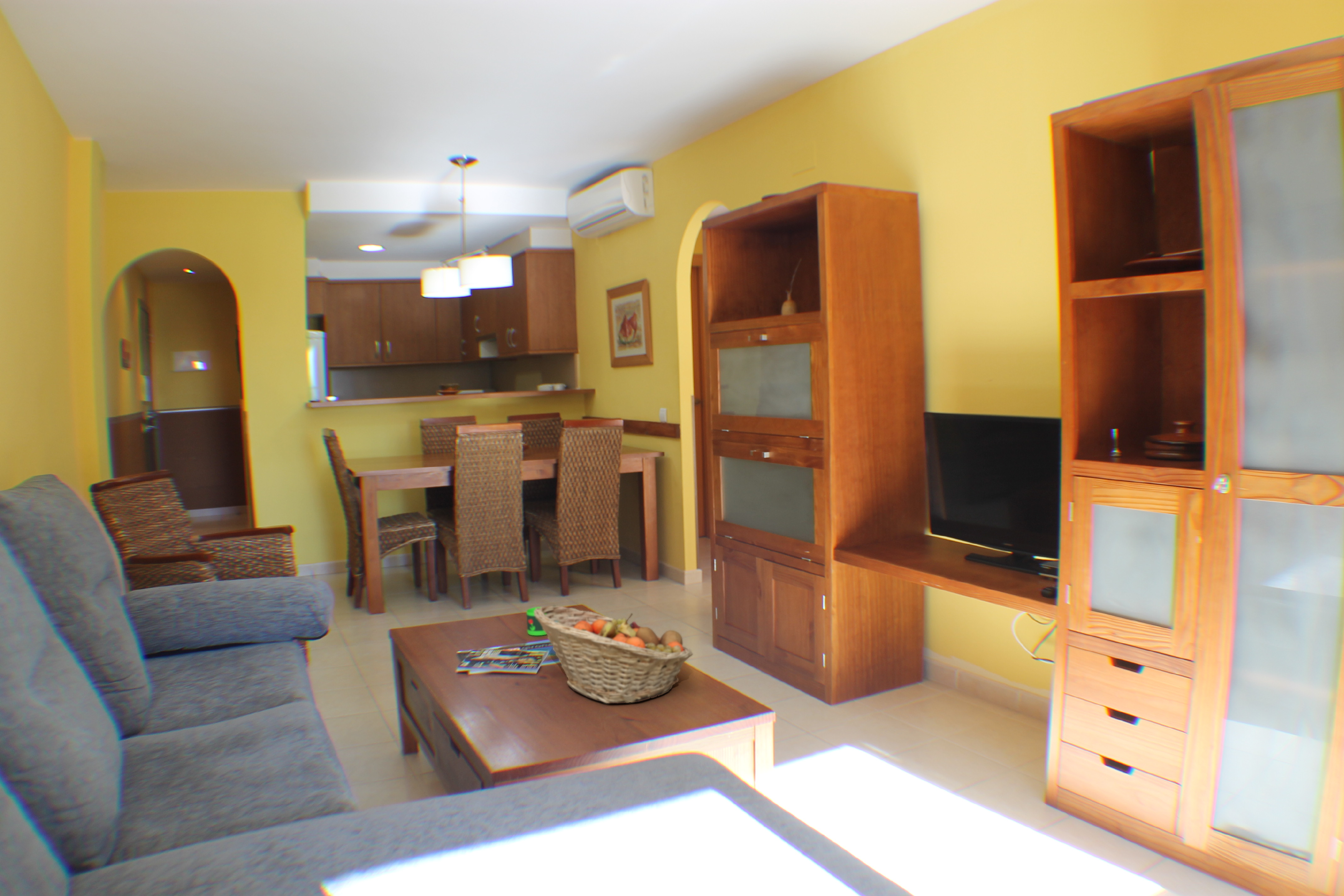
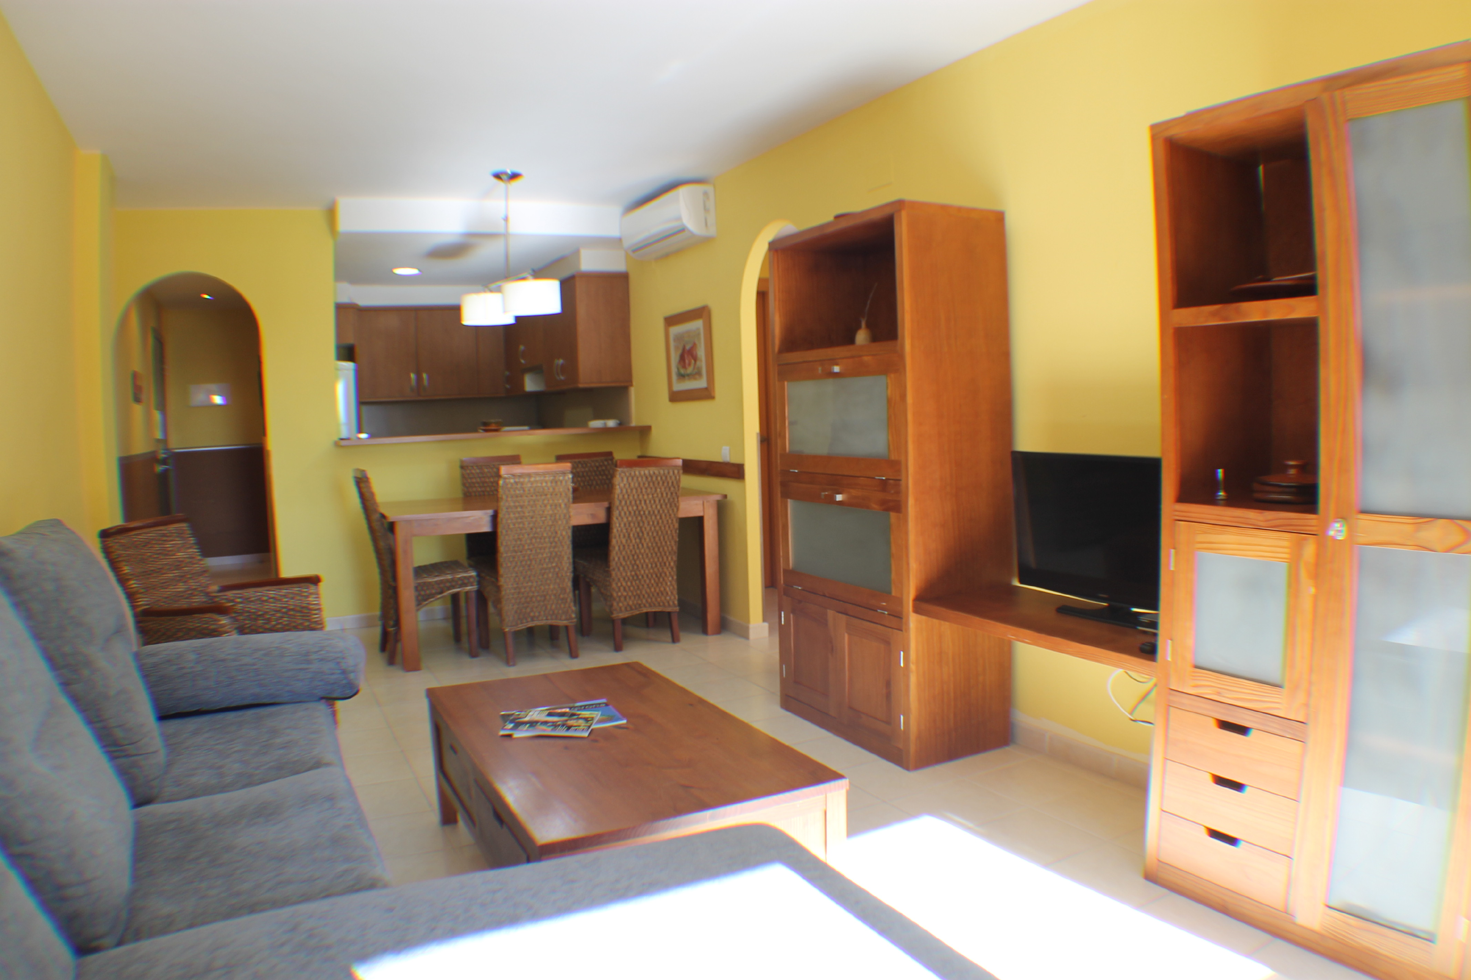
- mug [526,605,556,636]
- fruit basket [534,605,693,704]
